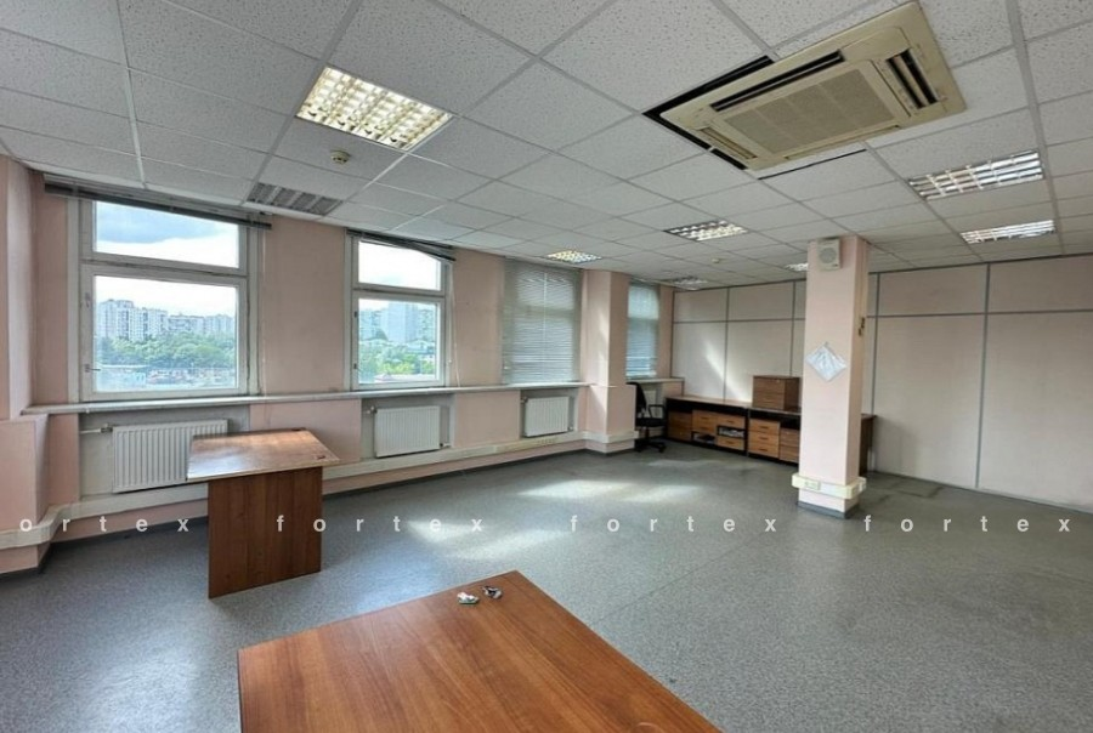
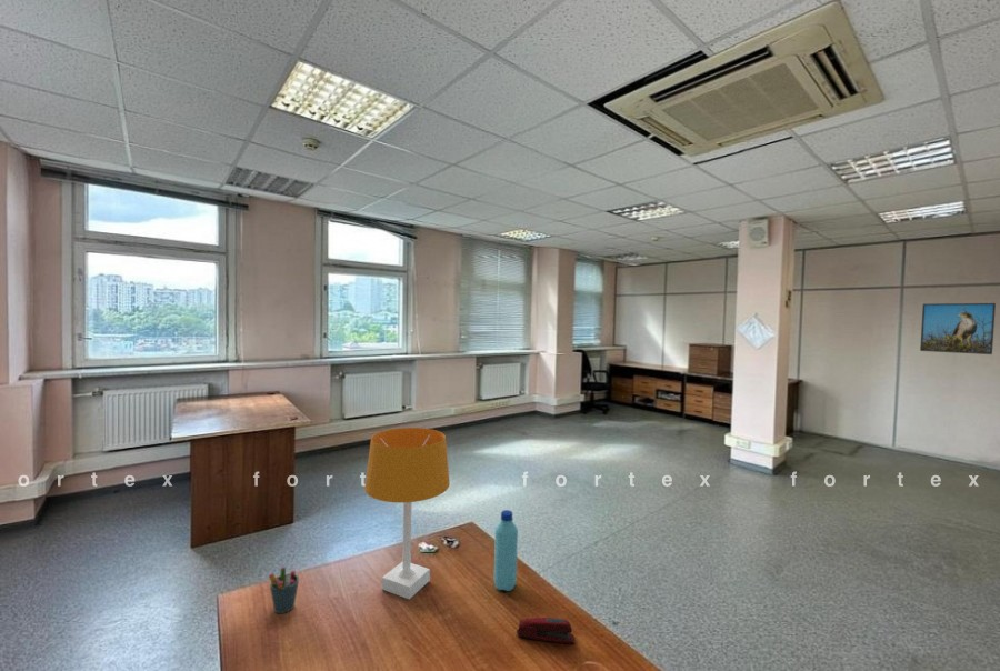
+ stapler [516,617,576,645]
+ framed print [919,302,997,355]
+ water bottle [493,509,519,592]
+ pen holder [268,565,300,614]
+ desk lamp [363,427,451,601]
